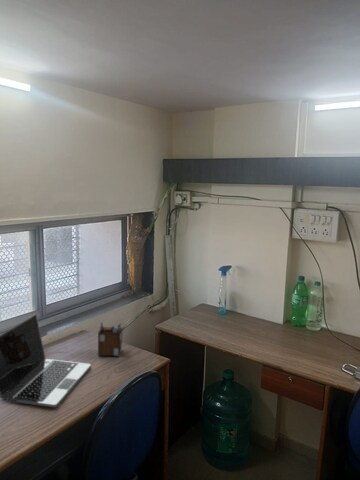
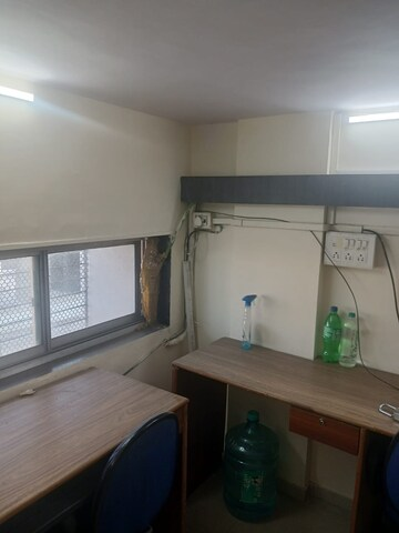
- laptop [0,313,92,408]
- desk organizer [97,321,123,357]
